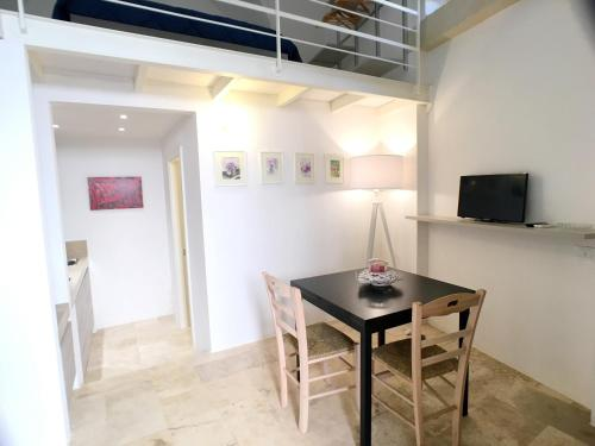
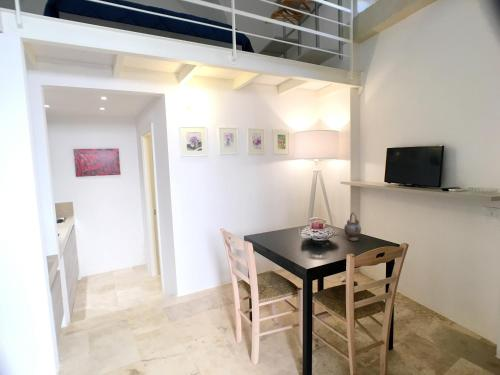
+ teapot [343,212,362,242]
